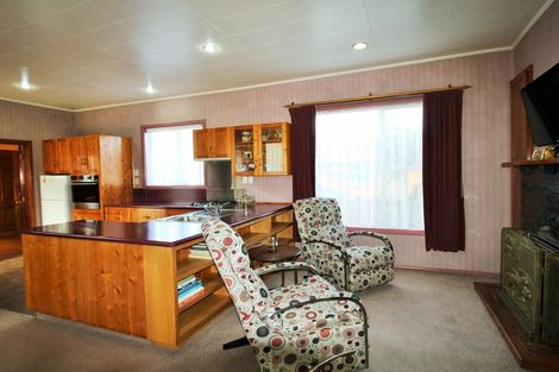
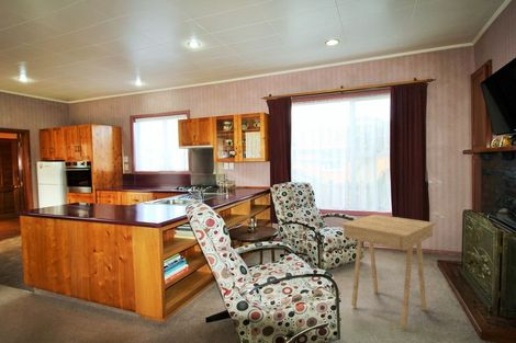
+ side table [340,214,436,330]
